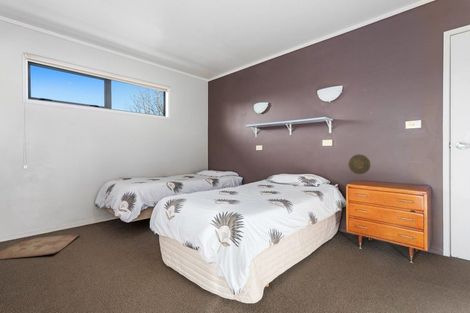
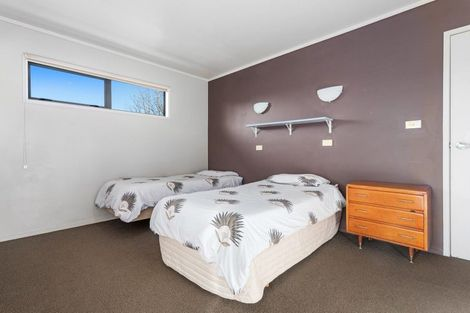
- rug [0,233,82,260]
- decorative plate [348,153,371,175]
